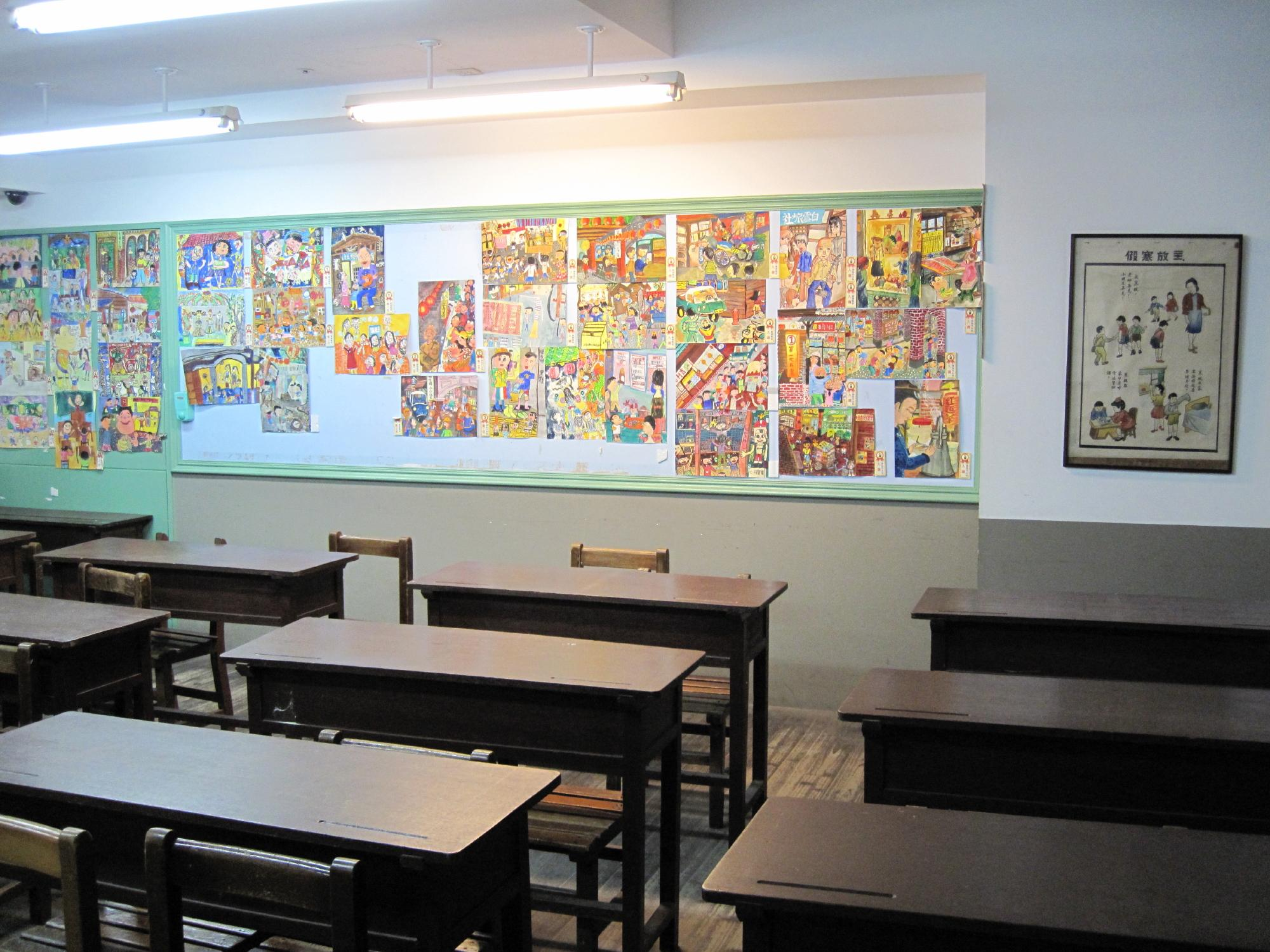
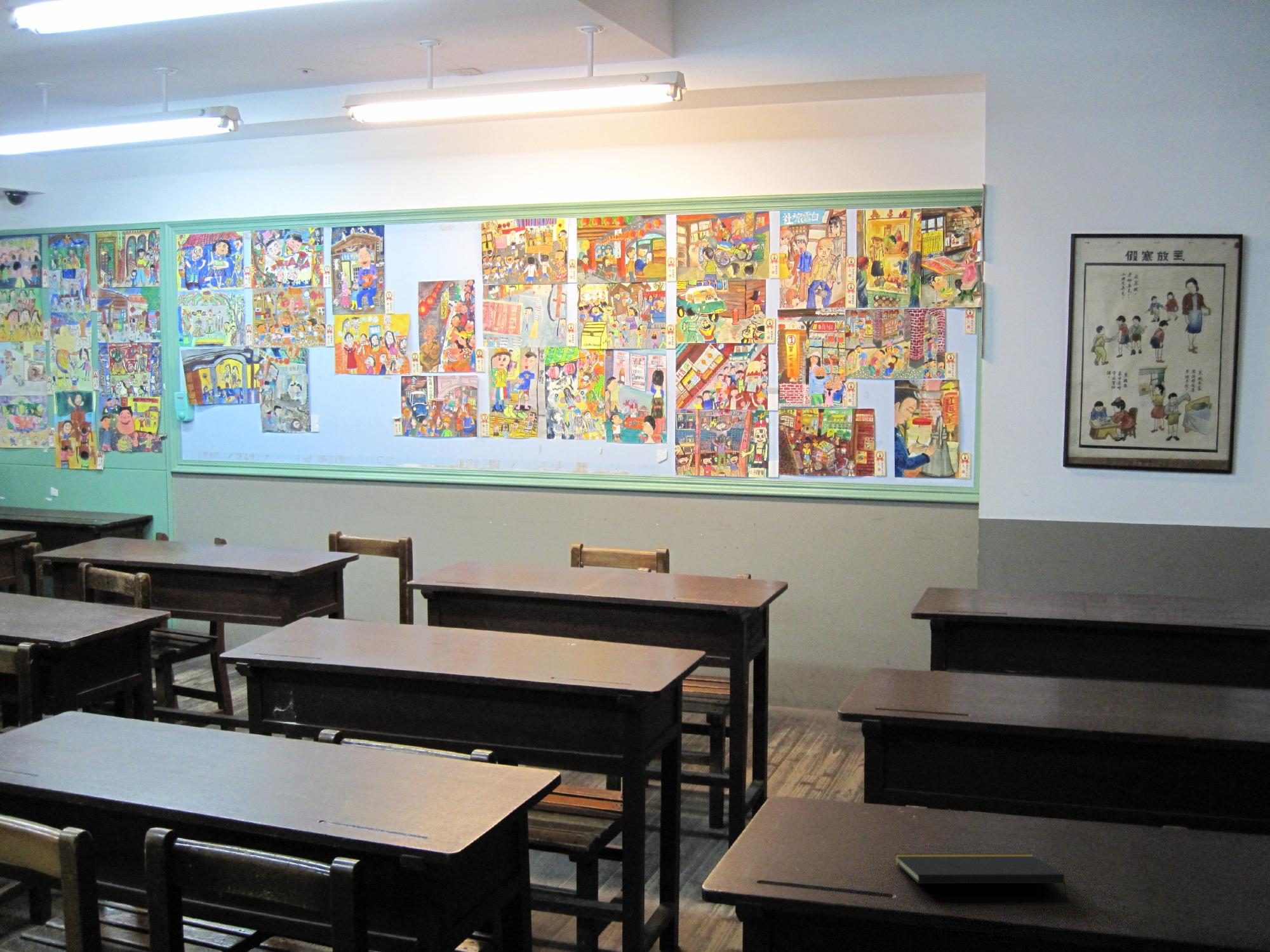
+ notepad [894,853,1068,902]
